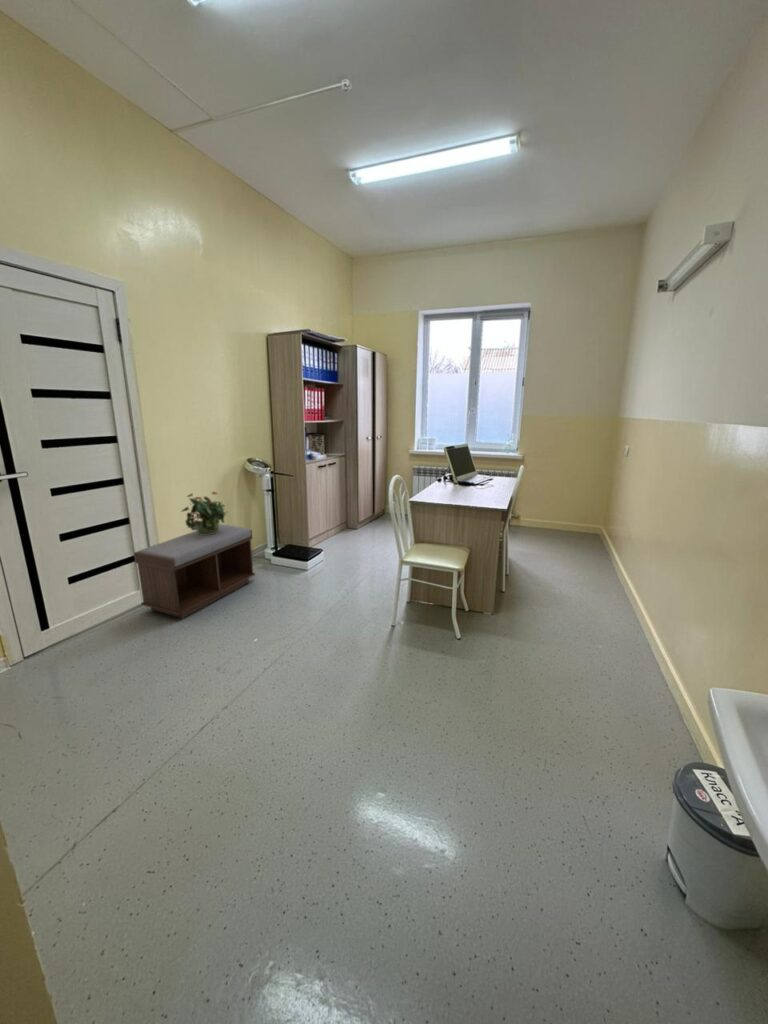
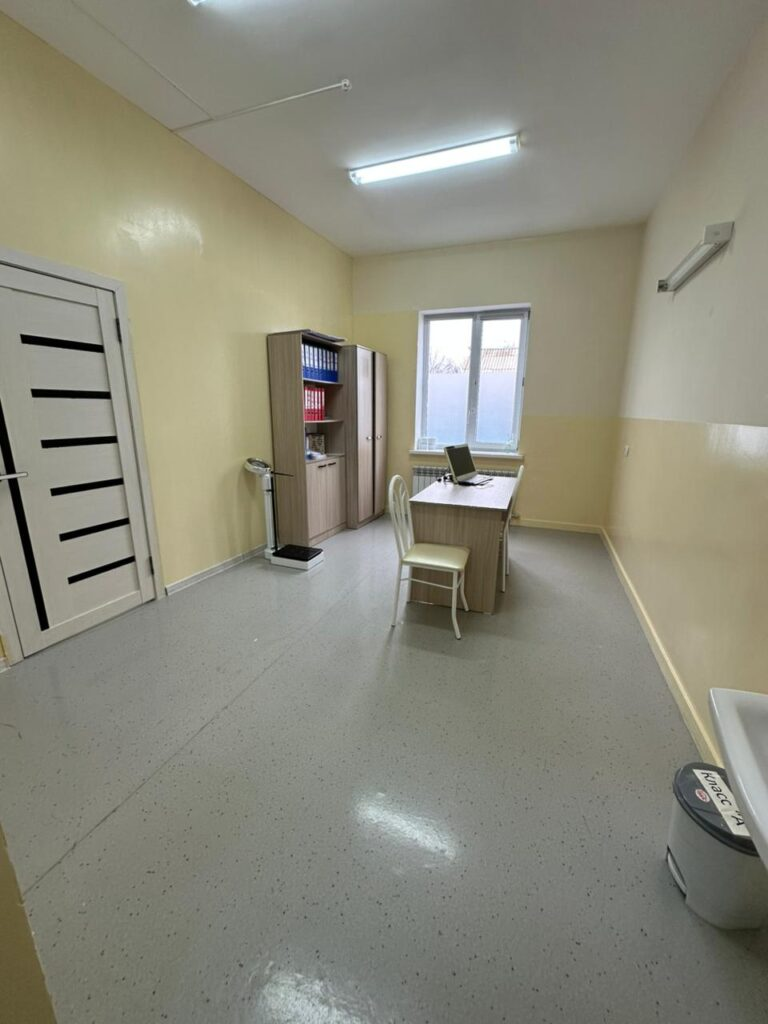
- bench [133,523,256,619]
- potted plant [180,491,229,535]
